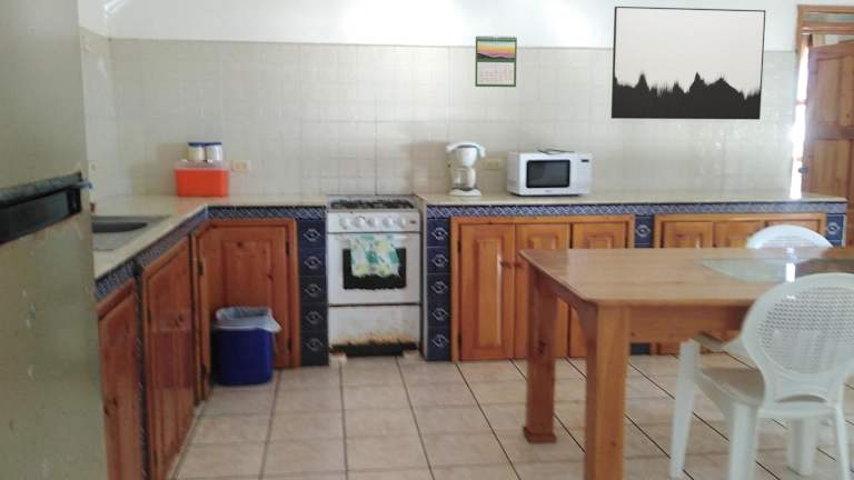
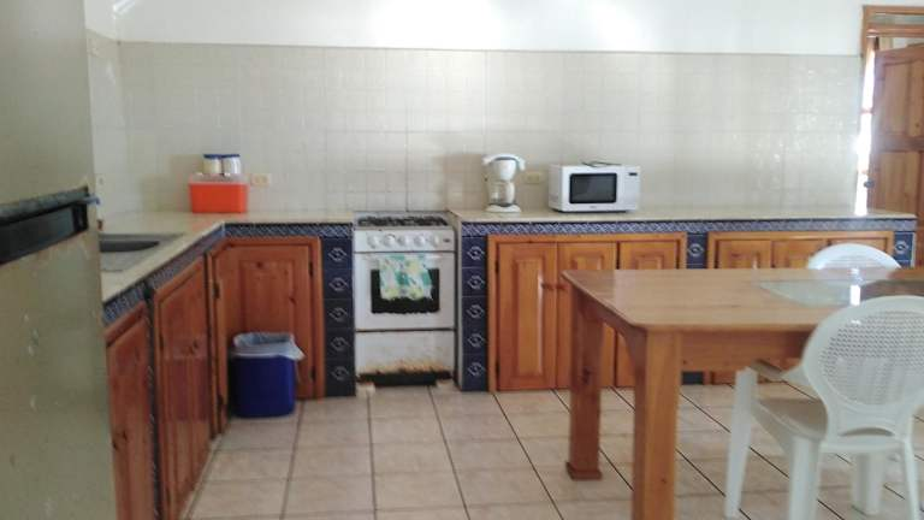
- calendar [474,34,518,88]
- wall art [610,6,767,121]
